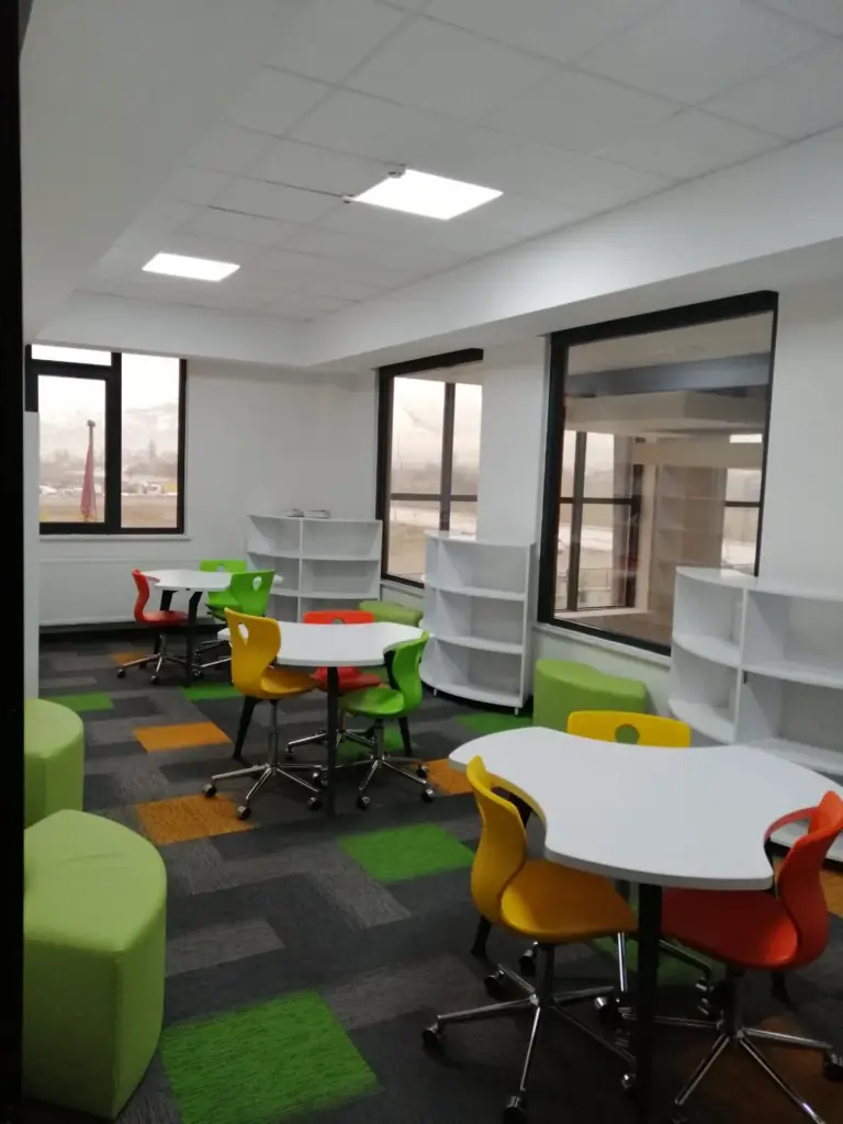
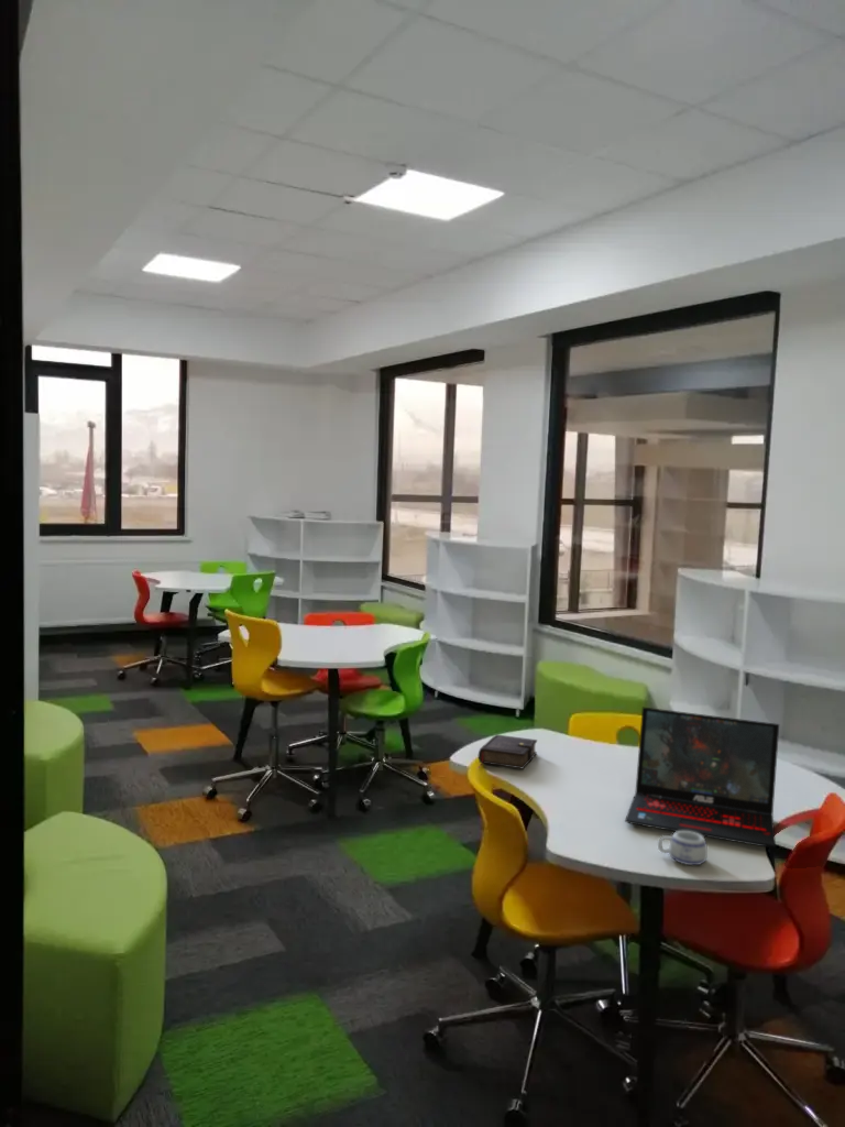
+ book [475,734,538,770]
+ laptop [624,707,780,849]
+ mug [657,831,709,866]
